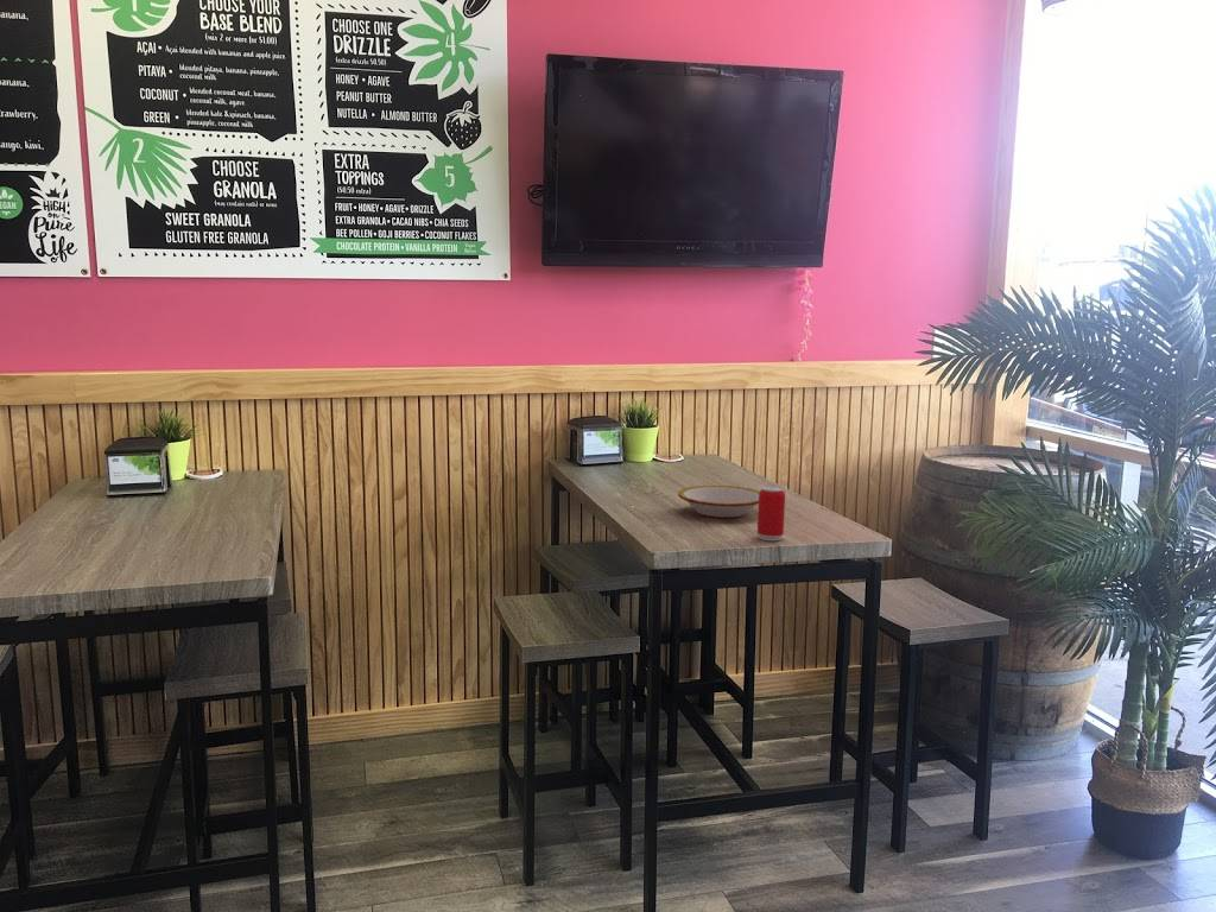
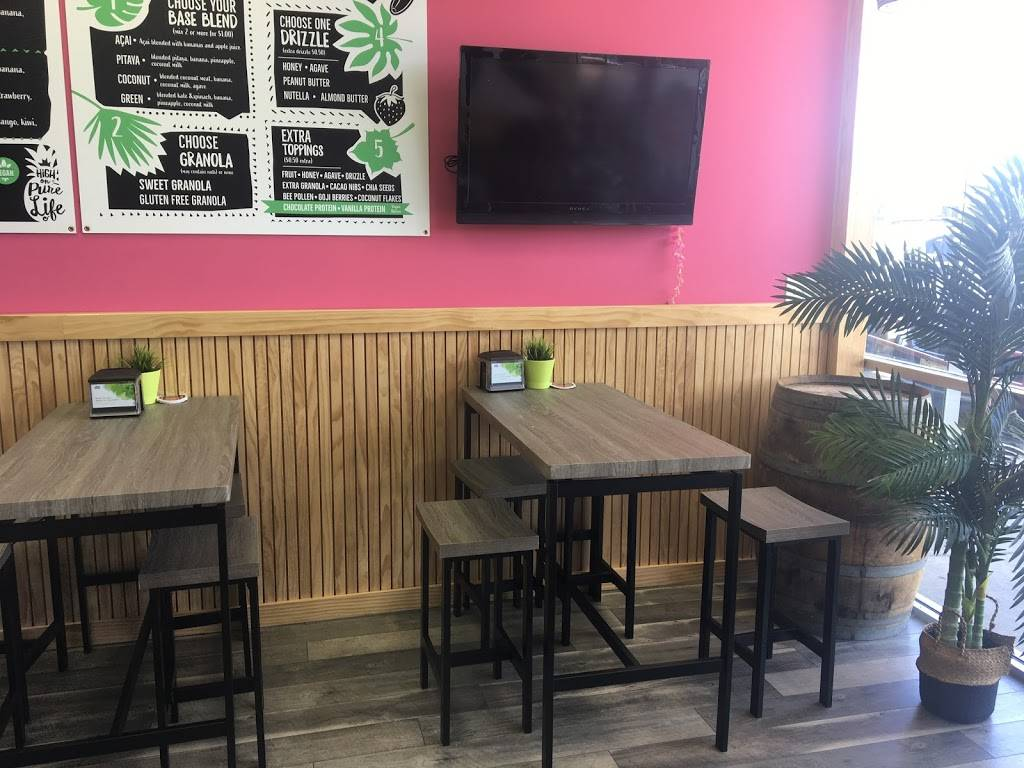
- bowl [677,484,760,519]
- beverage can [756,484,786,542]
